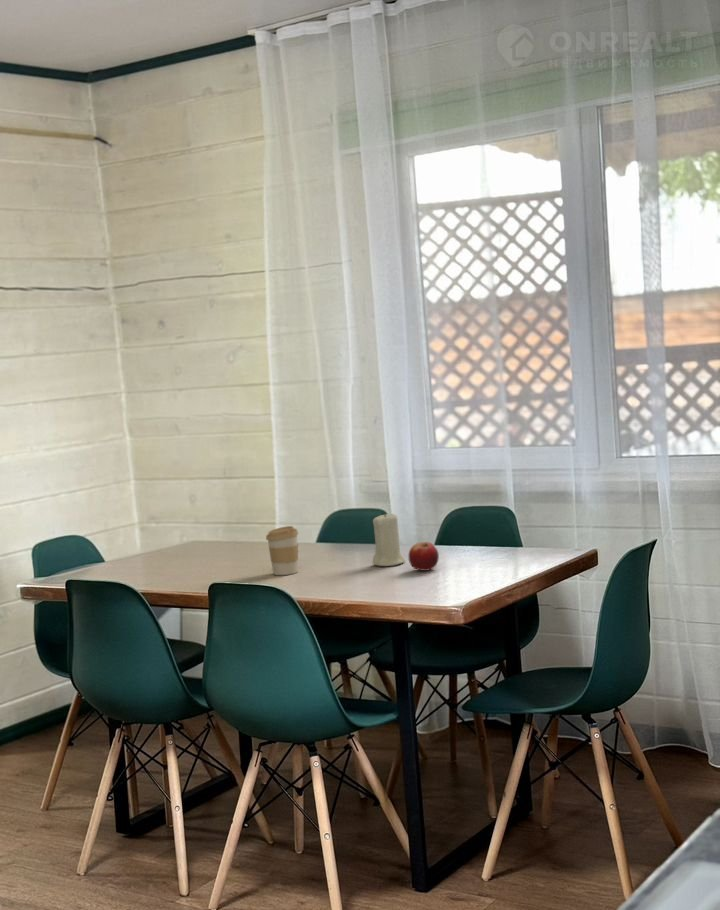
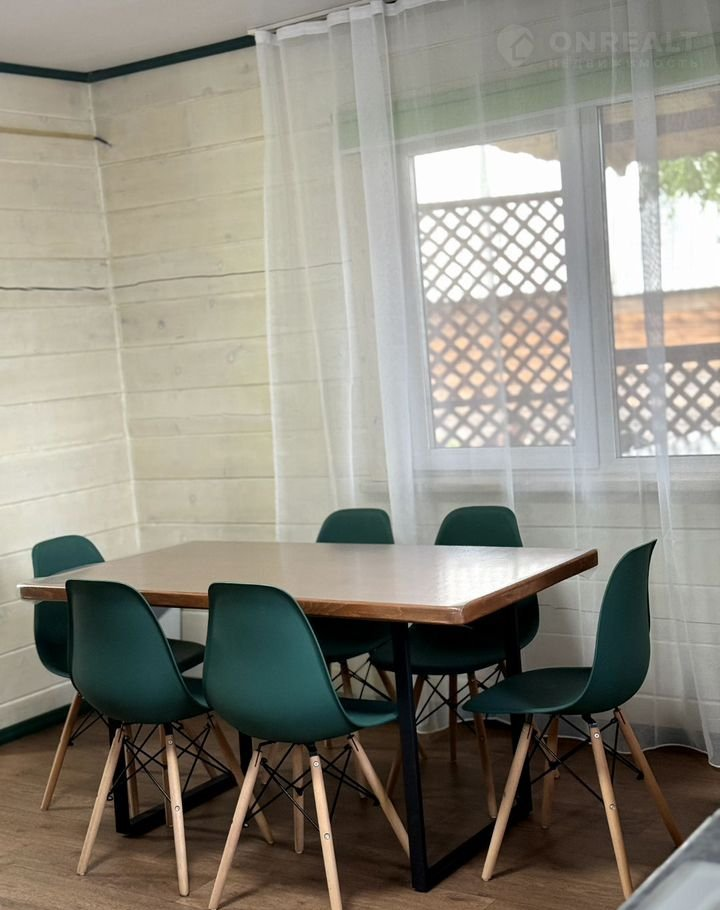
- candle [372,511,406,567]
- fruit [407,541,440,572]
- coffee cup [265,525,299,576]
